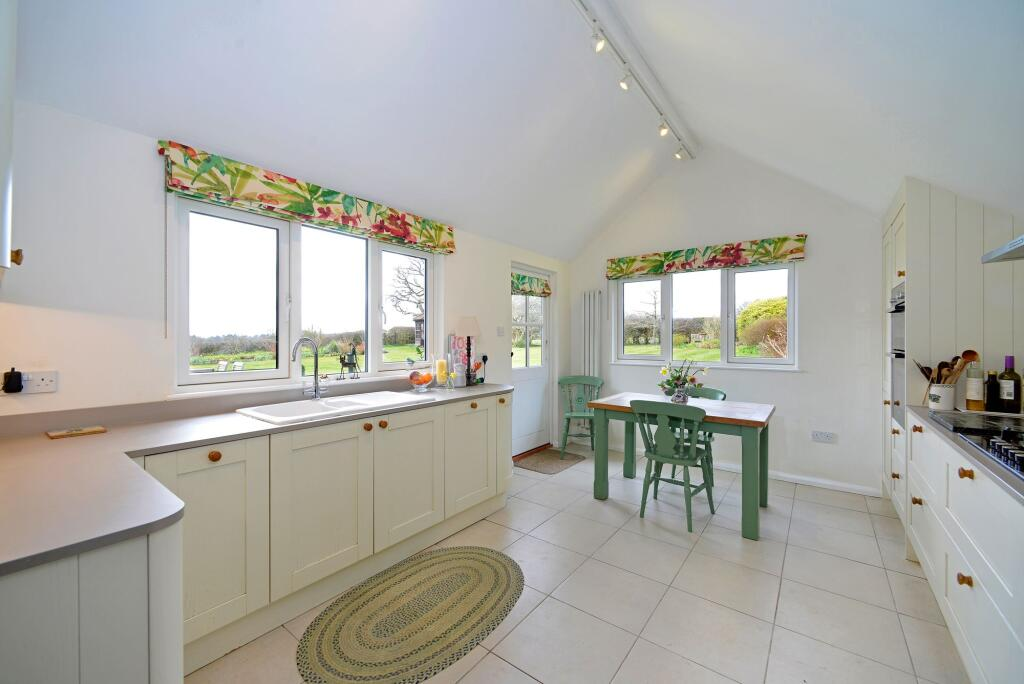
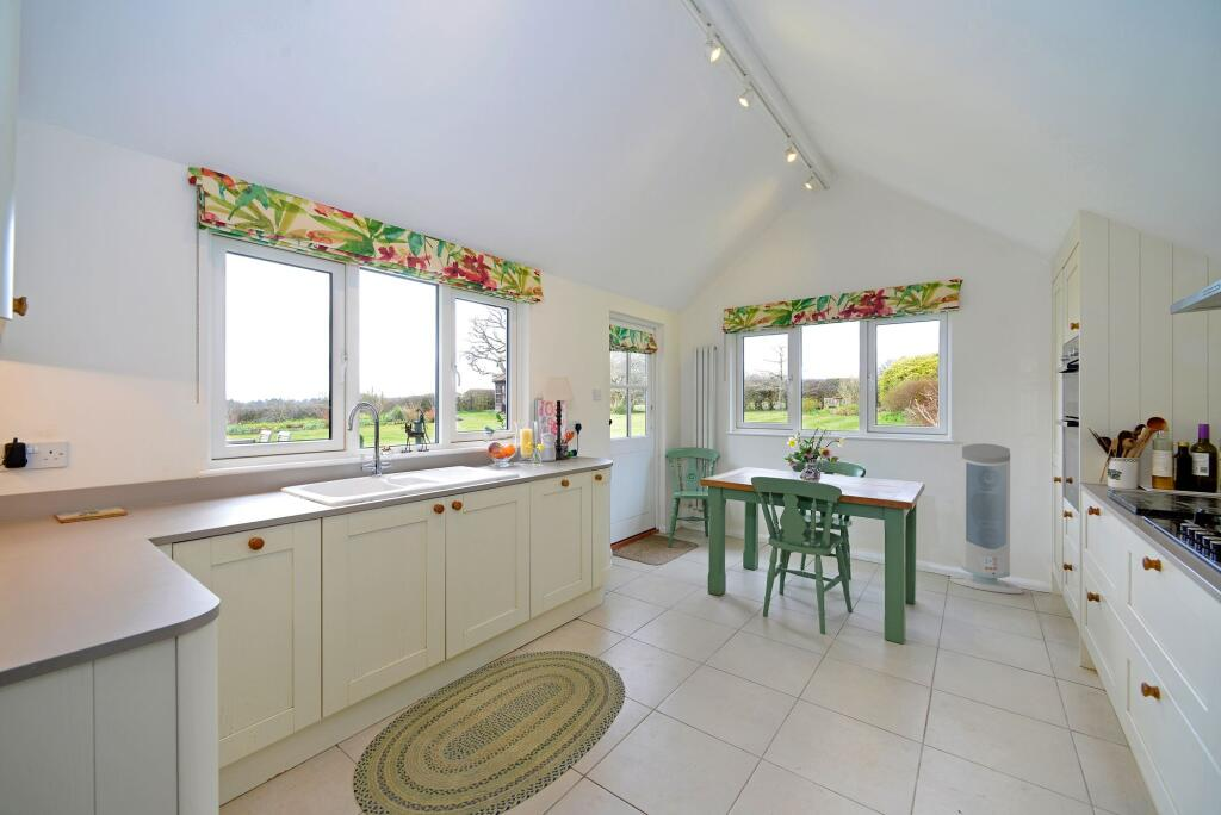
+ air purifier [949,442,1024,595]
